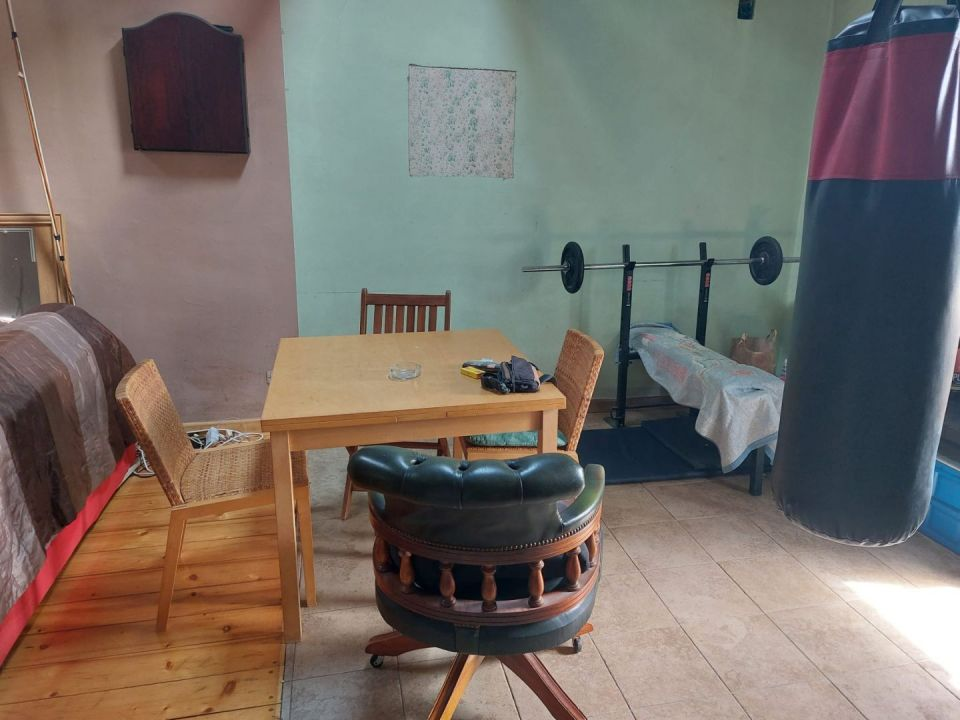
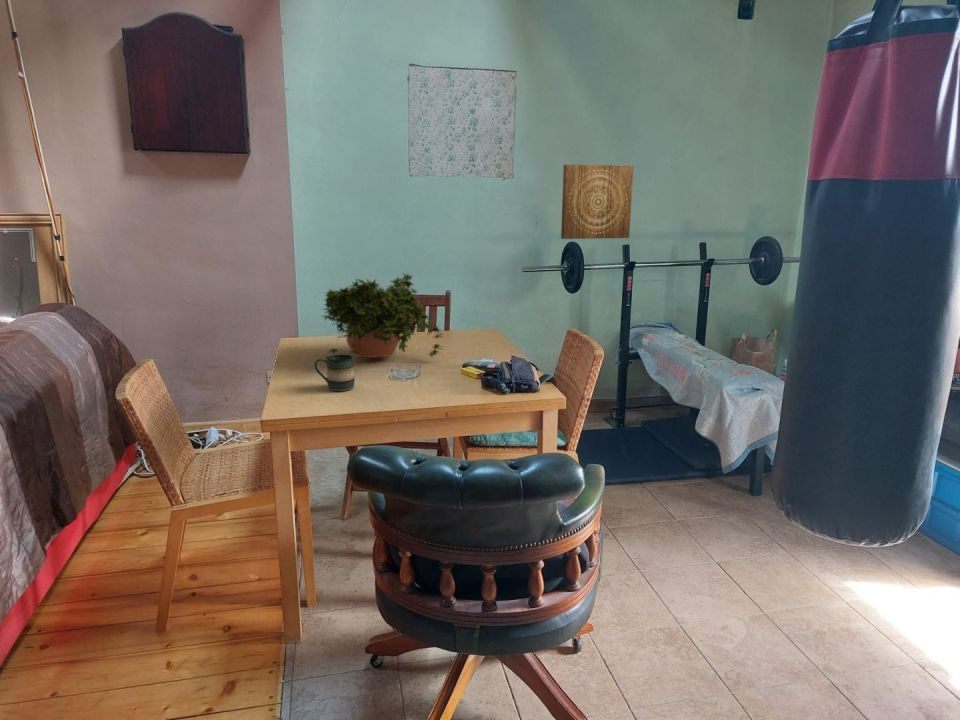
+ mug [314,354,356,392]
+ potted plant [320,272,445,360]
+ wall art [560,164,634,240]
